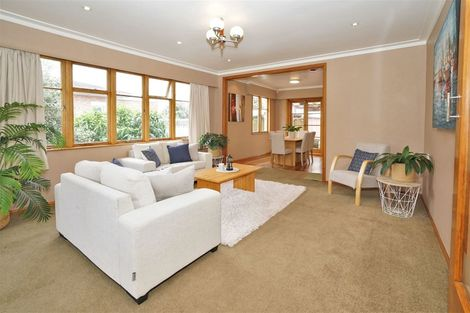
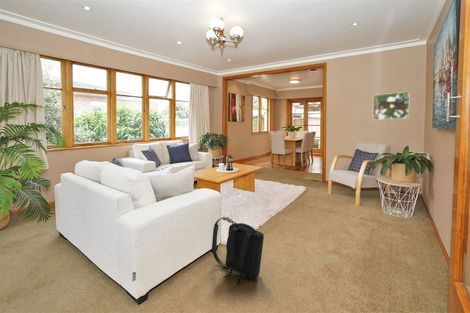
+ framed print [372,91,410,121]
+ backpack [211,216,265,286]
